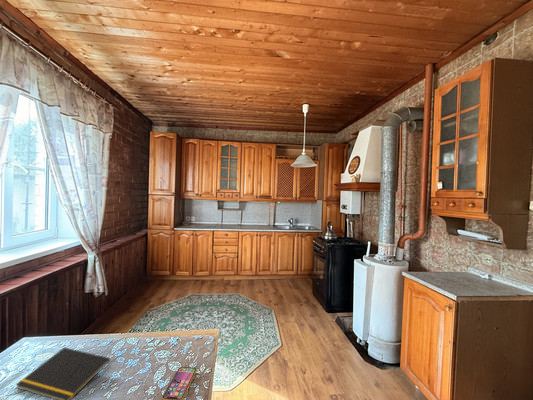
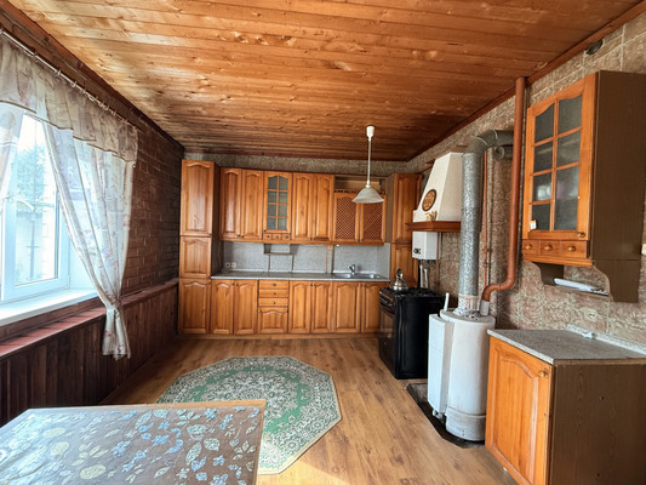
- smartphone [161,366,197,400]
- notepad [14,346,111,400]
